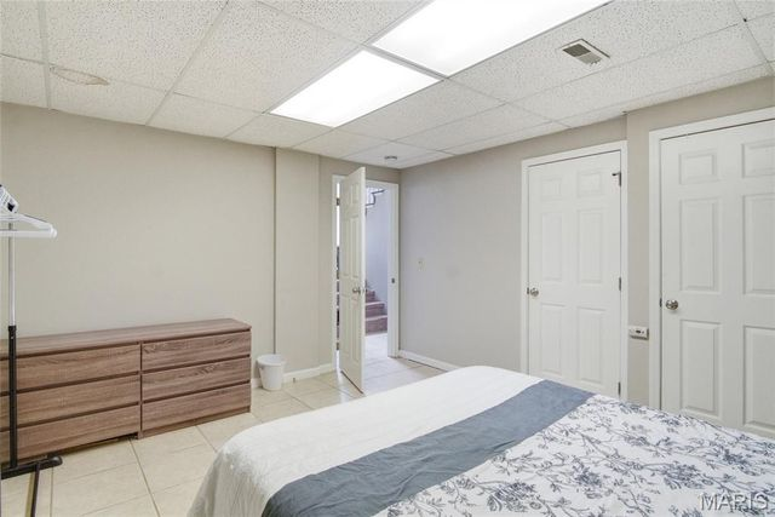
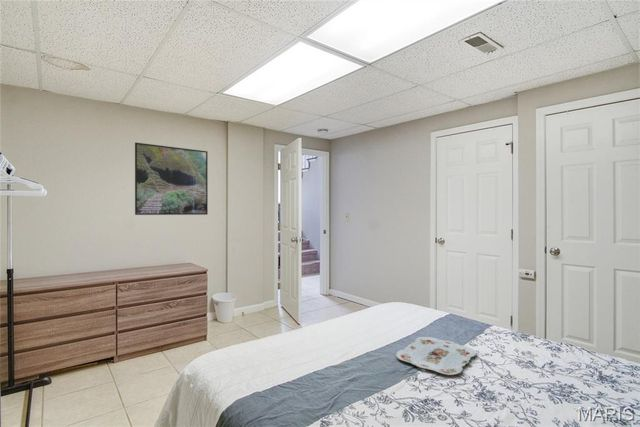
+ serving tray [395,336,477,376]
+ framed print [134,141,209,216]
